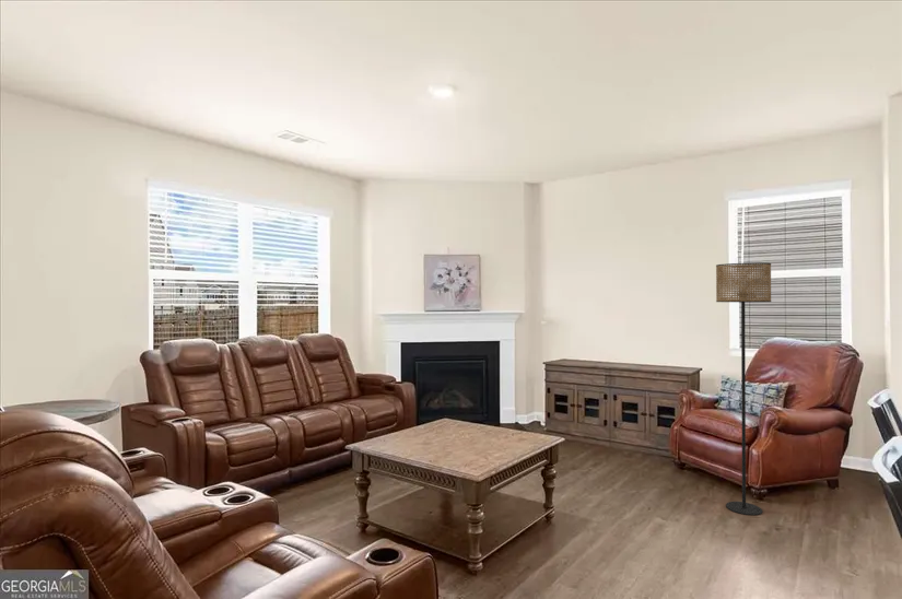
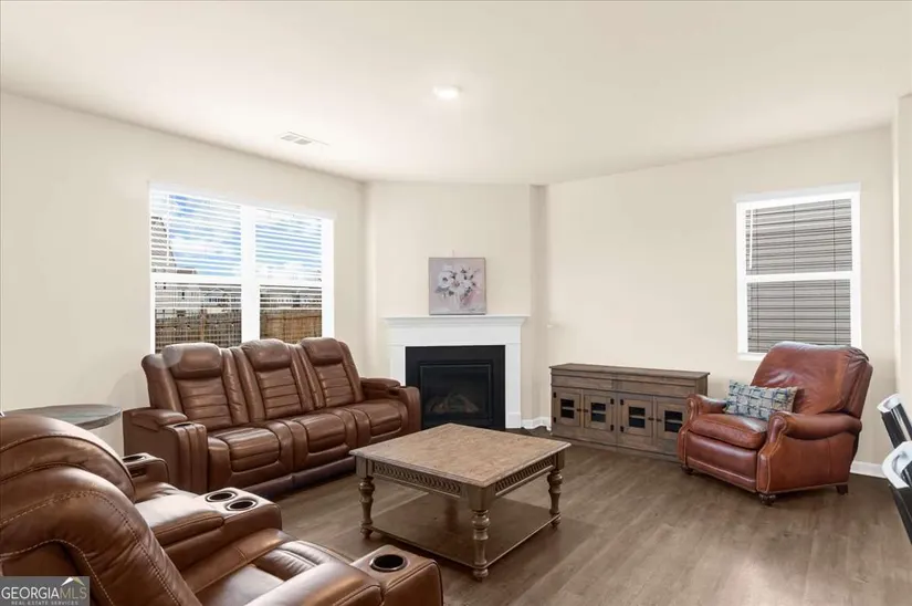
- floor lamp [715,261,772,516]
